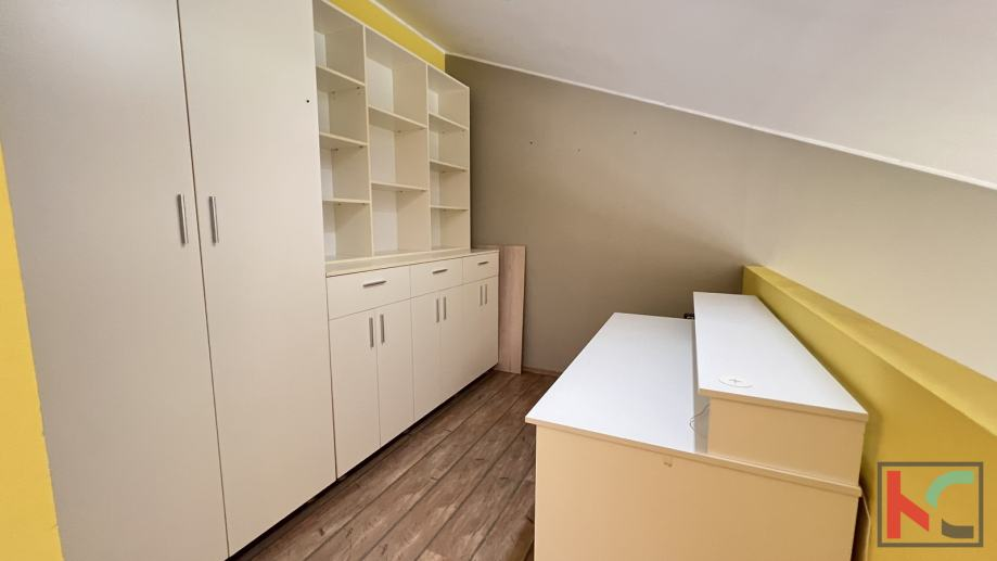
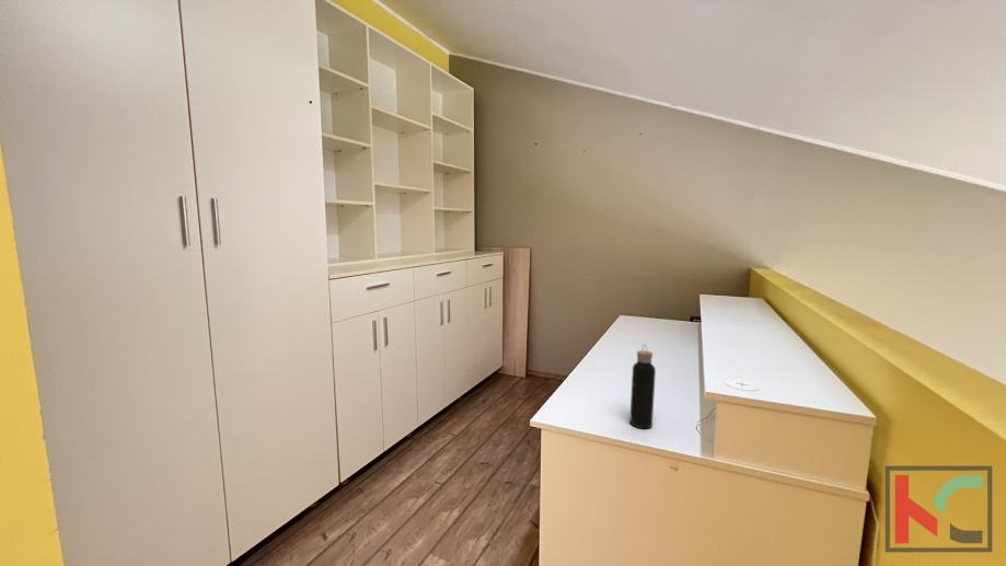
+ water bottle [628,344,657,430]
